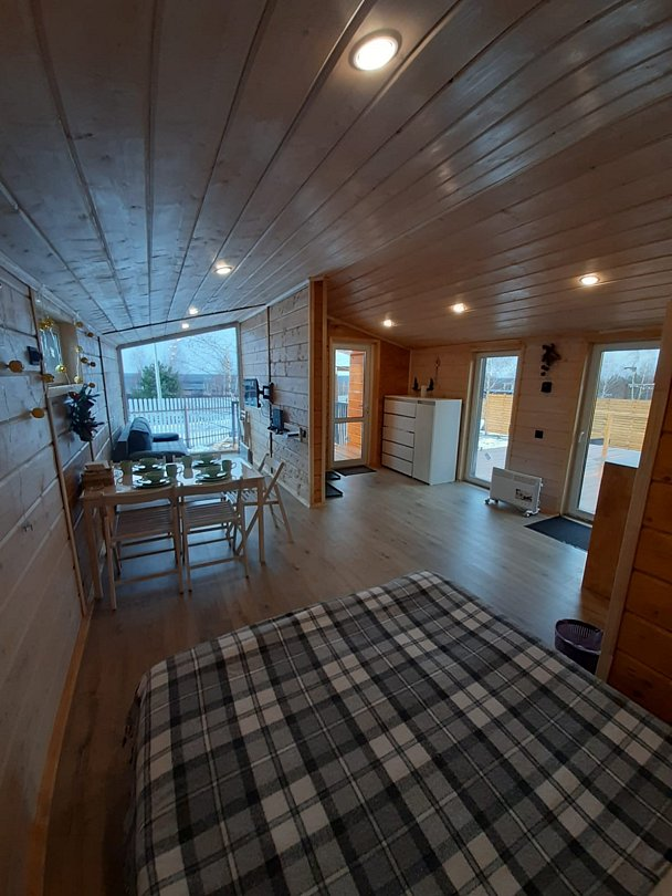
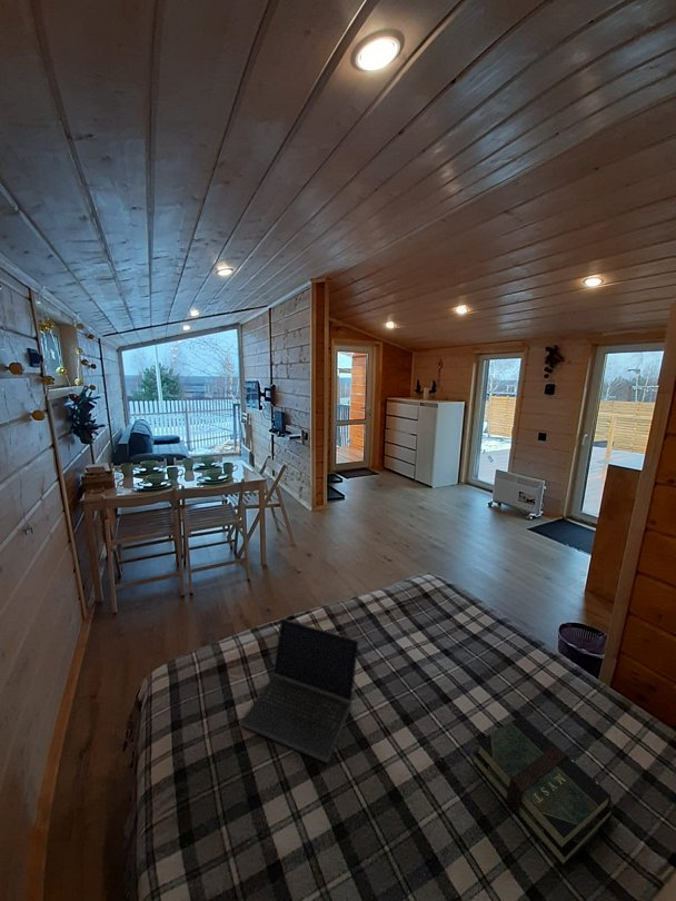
+ laptop computer [239,617,360,764]
+ book [470,714,614,868]
